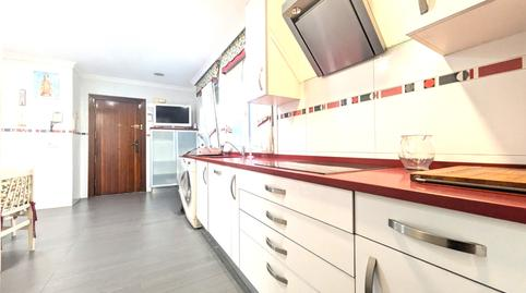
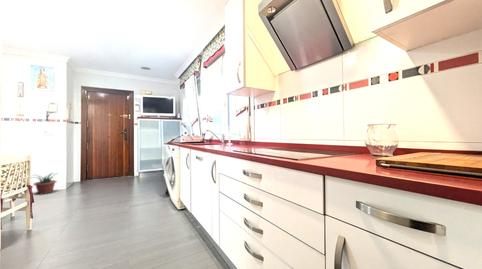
+ potted plant [31,172,60,195]
